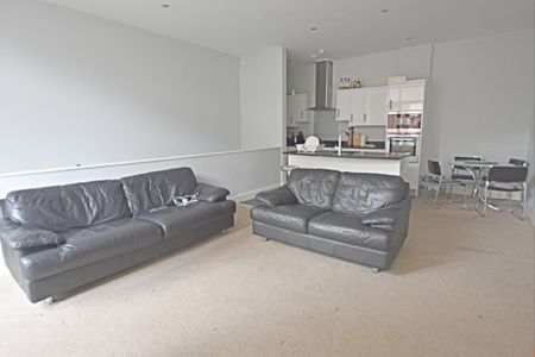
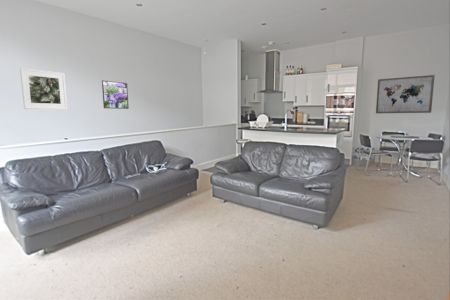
+ wall art [375,74,436,114]
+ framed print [101,79,130,110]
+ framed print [19,67,68,110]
